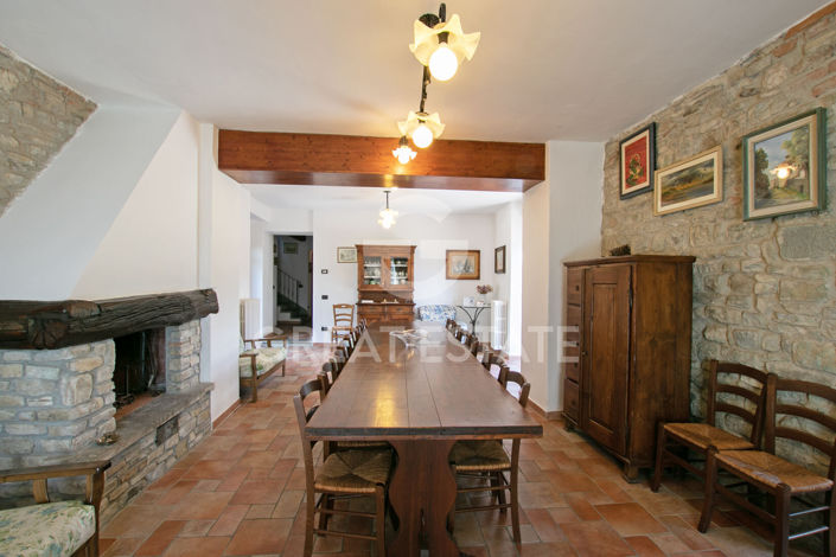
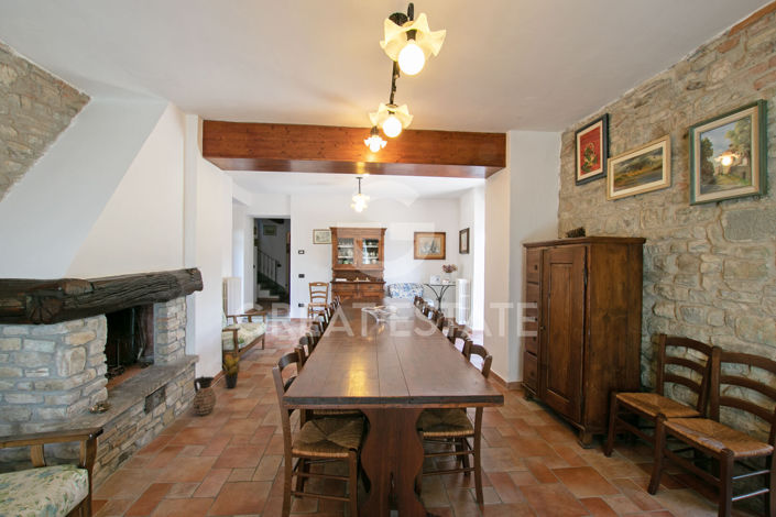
+ ceramic jug [192,375,217,416]
+ potted plant [219,353,243,389]
